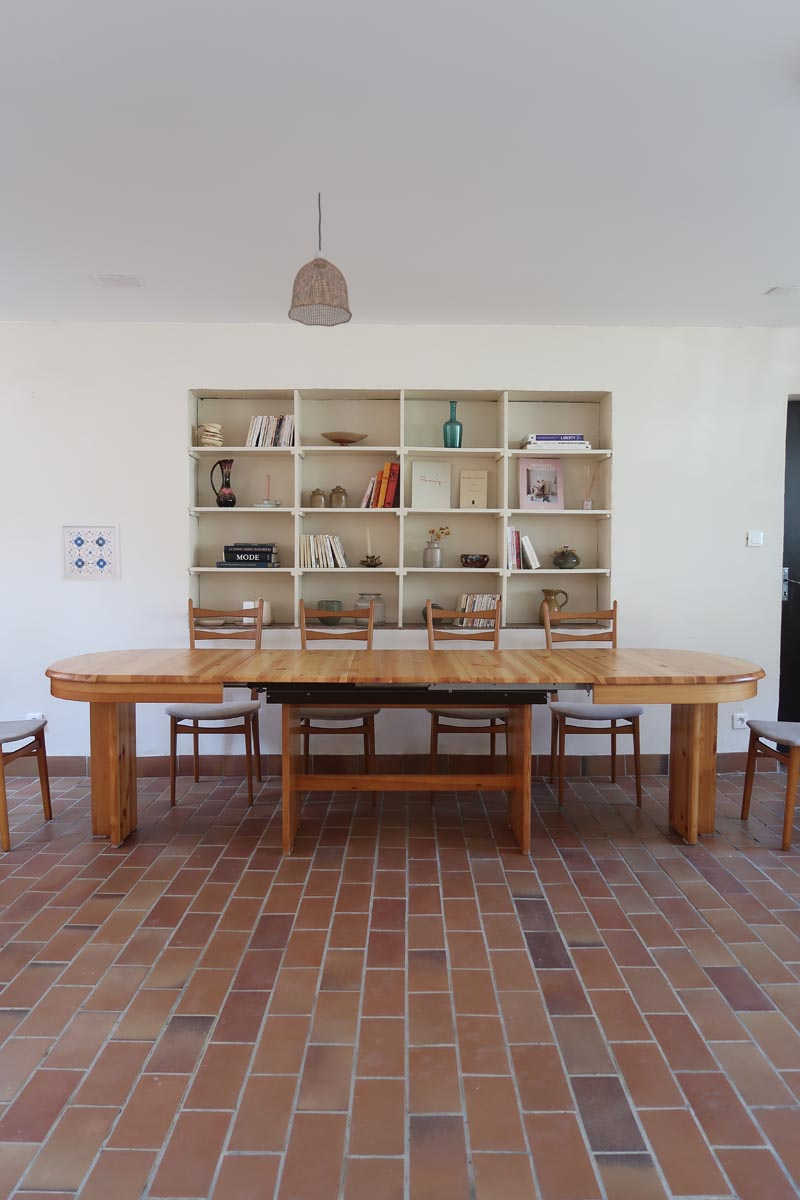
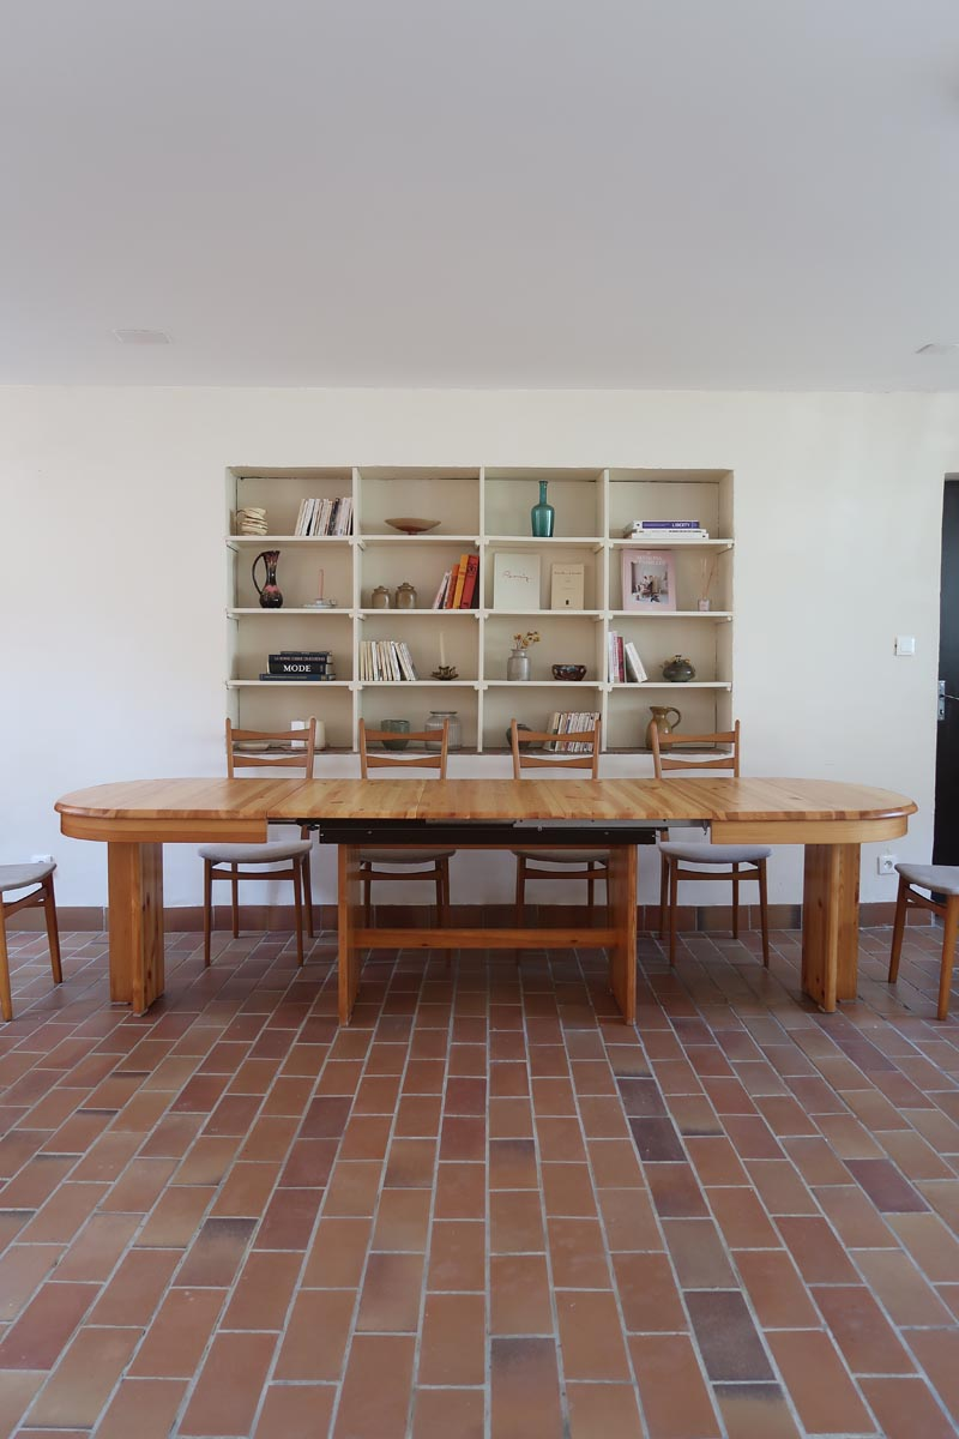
- wall art [58,522,123,582]
- pendant lamp [287,192,353,327]
